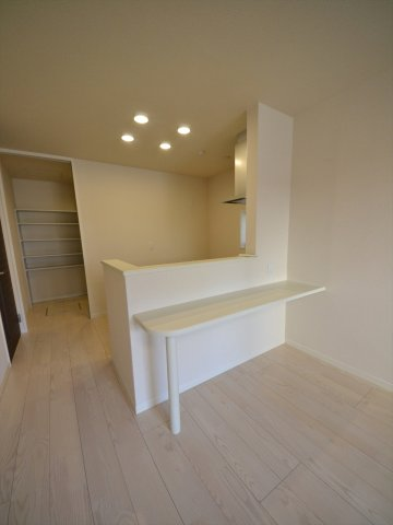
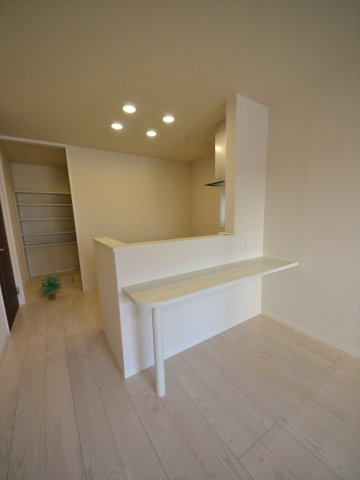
+ potted plant [38,275,64,301]
